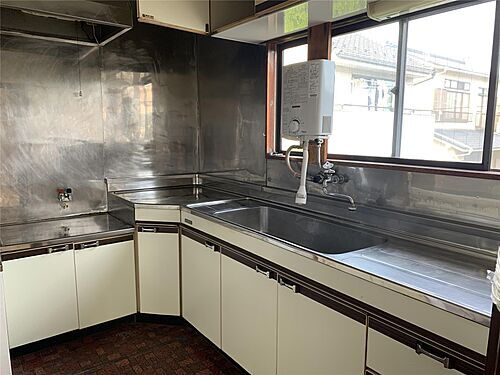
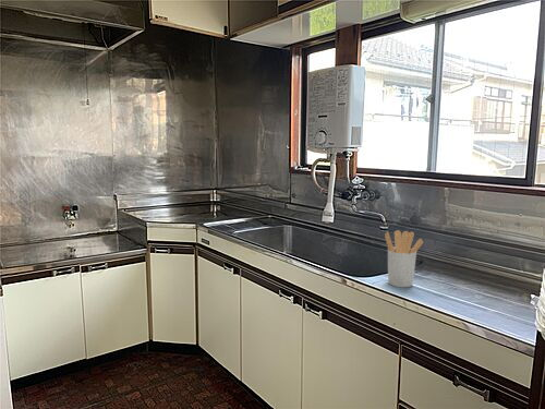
+ utensil holder [384,229,424,288]
